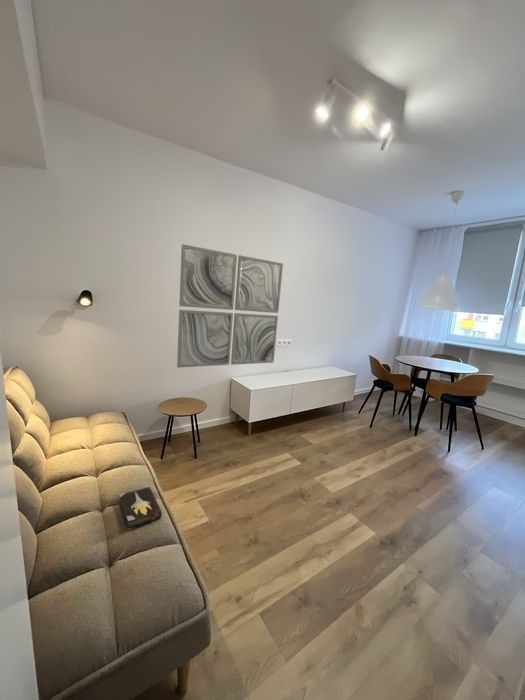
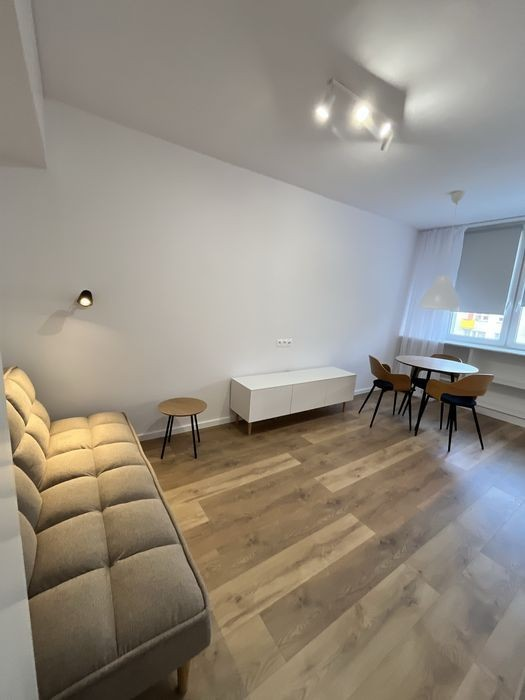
- hardback book [118,486,162,531]
- wall art [176,243,284,369]
